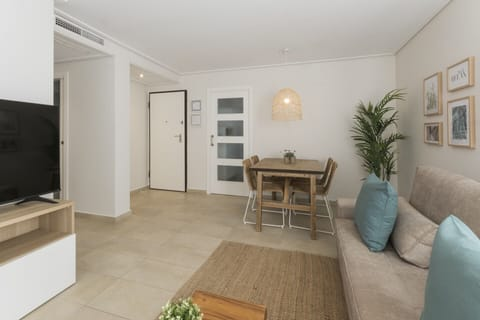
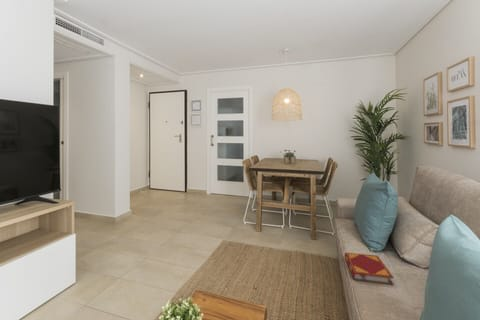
+ hardback book [344,252,395,286]
